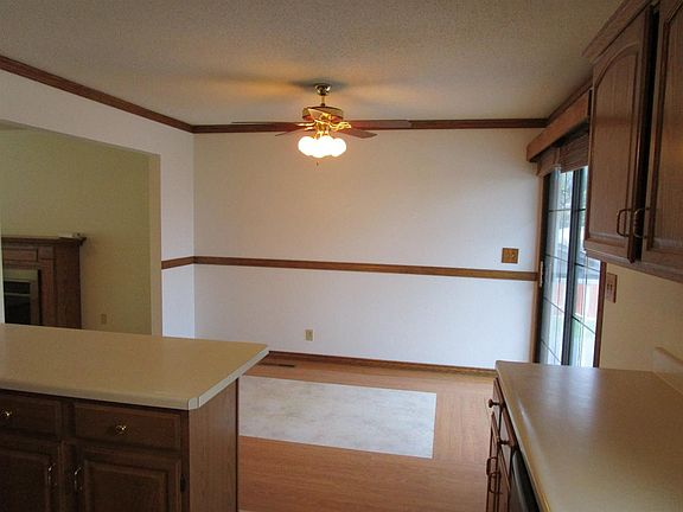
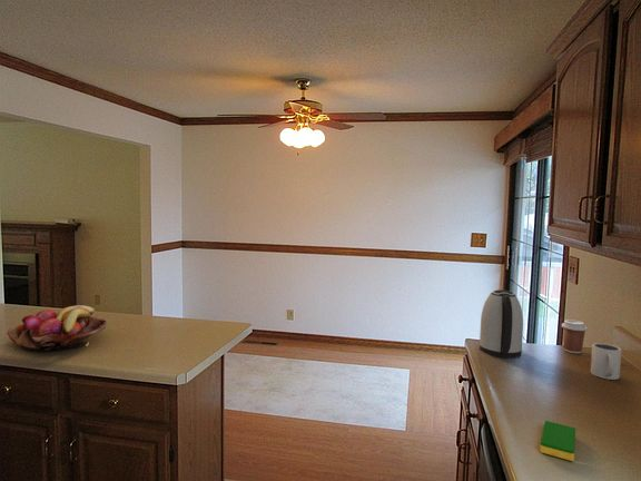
+ kettle [479,288,524,360]
+ coffee cup [561,318,589,354]
+ mug [590,342,622,381]
+ fruit basket [6,304,108,352]
+ dish sponge [539,420,576,462]
